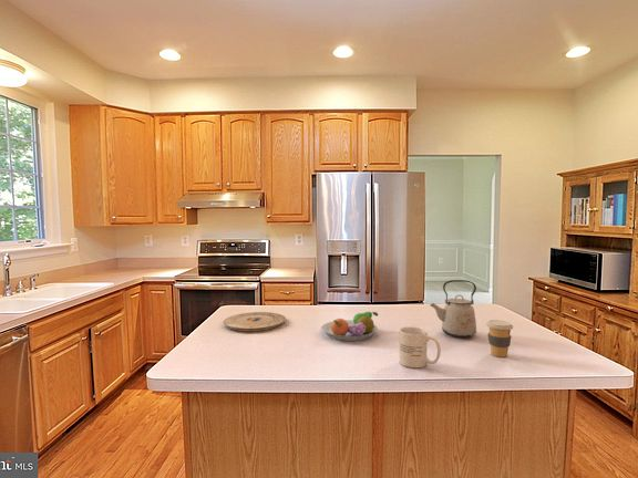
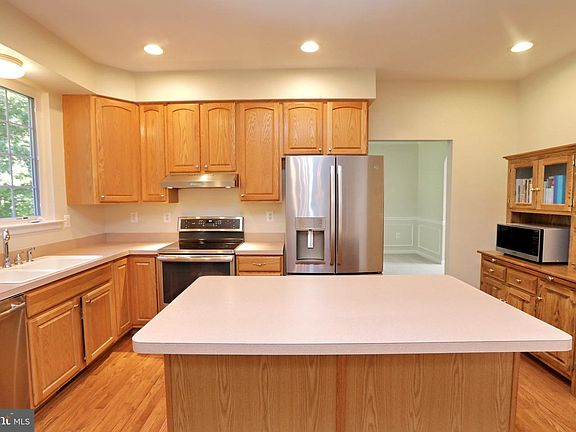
- coffee cup [485,319,514,358]
- plate [223,311,287,332]
- fruit bowl [320,311,379,342]
- mug [399,325,442,368]
- kettle [430,279,477,339]
